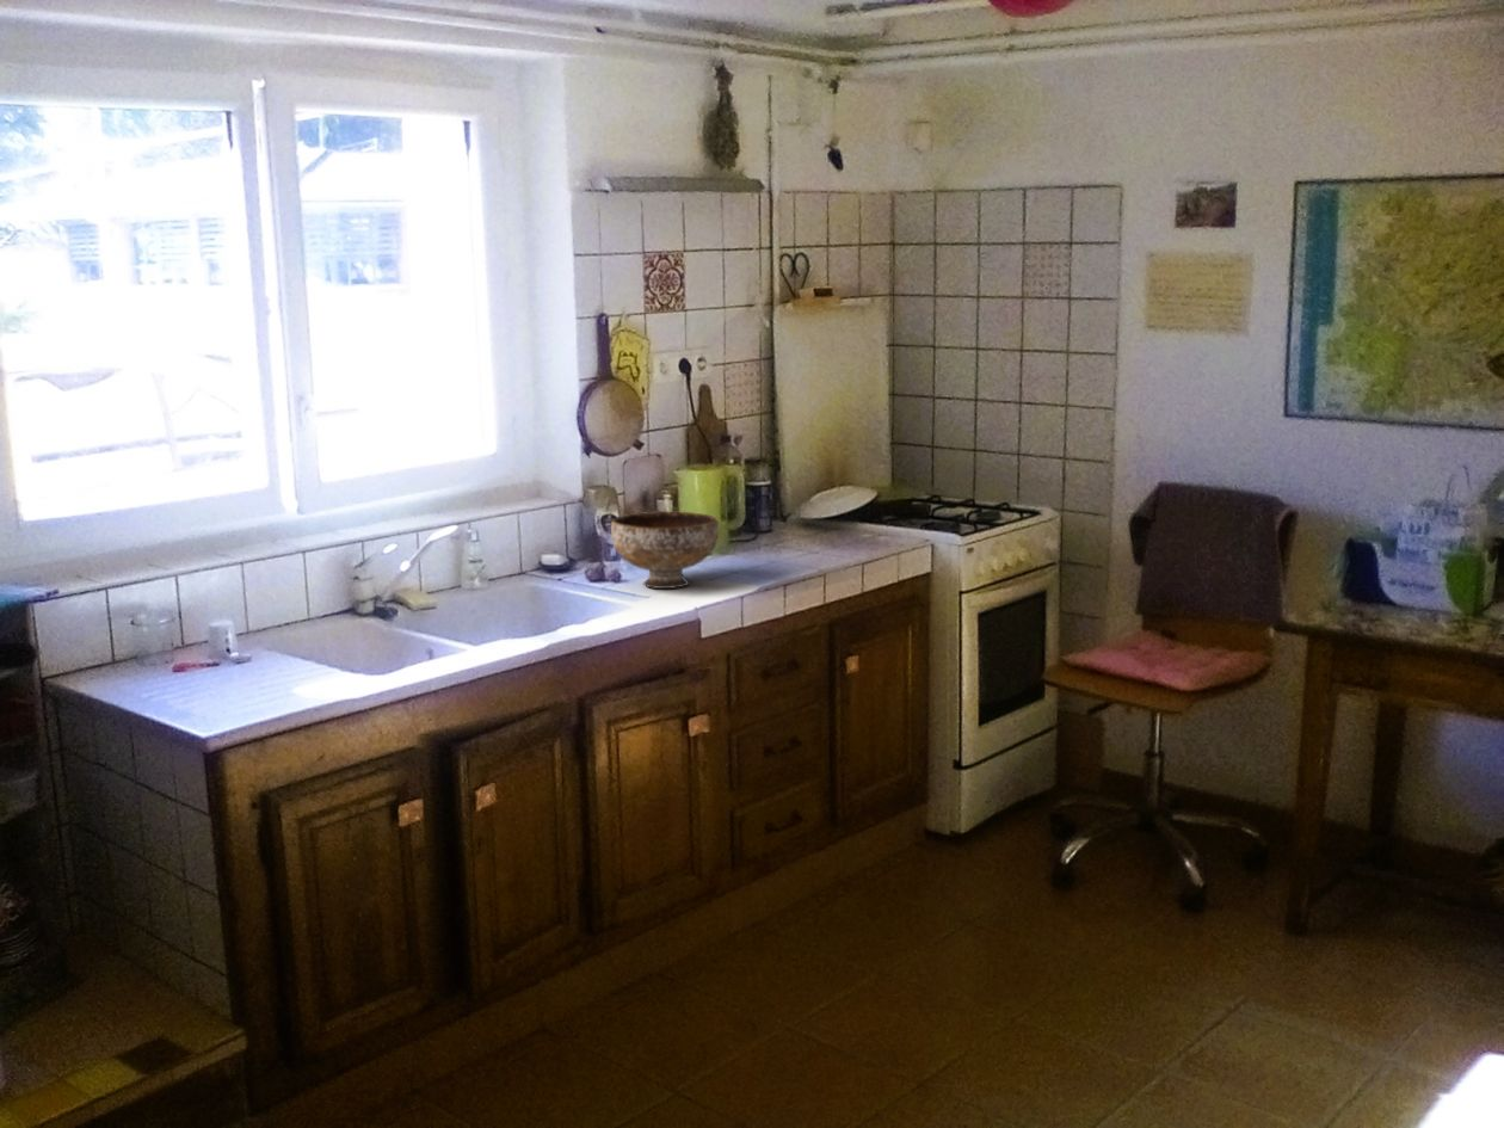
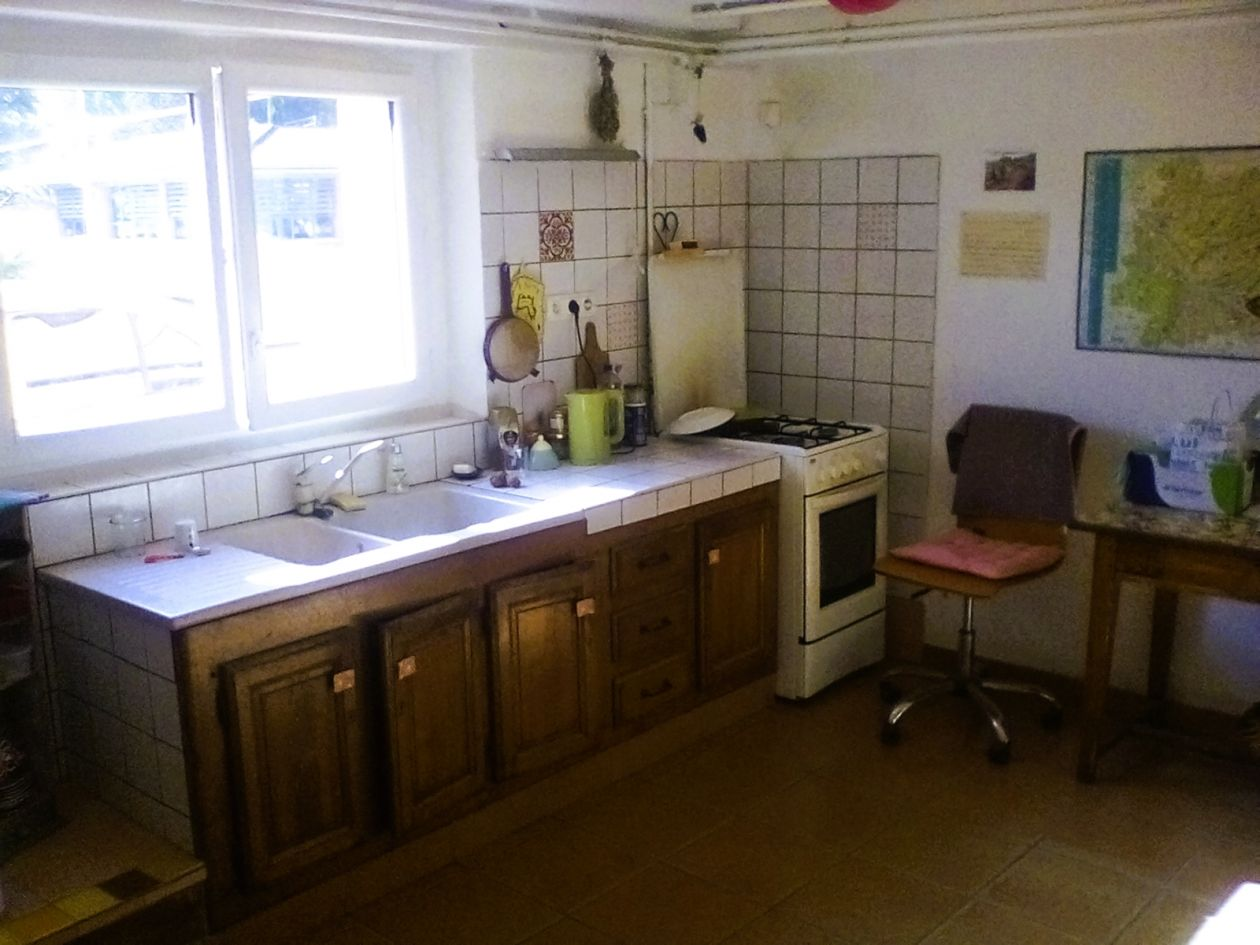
- bowl [610,511,720,590]
